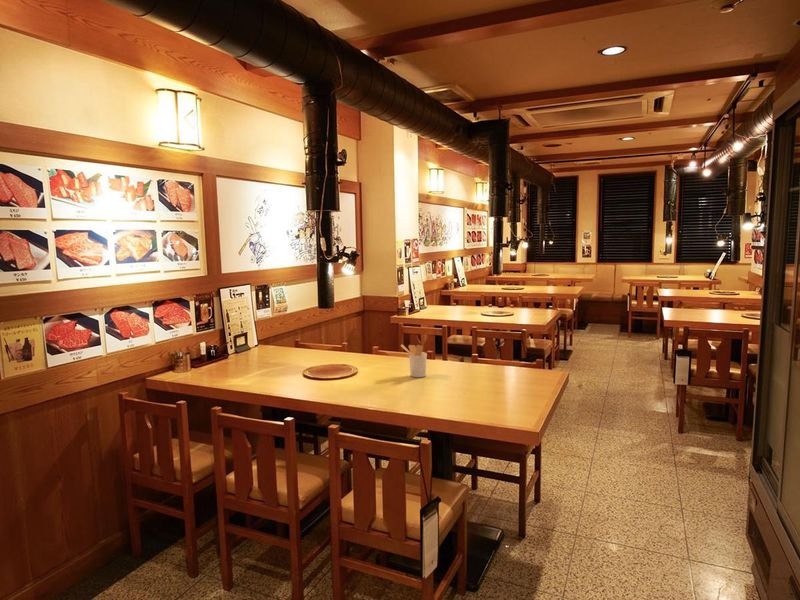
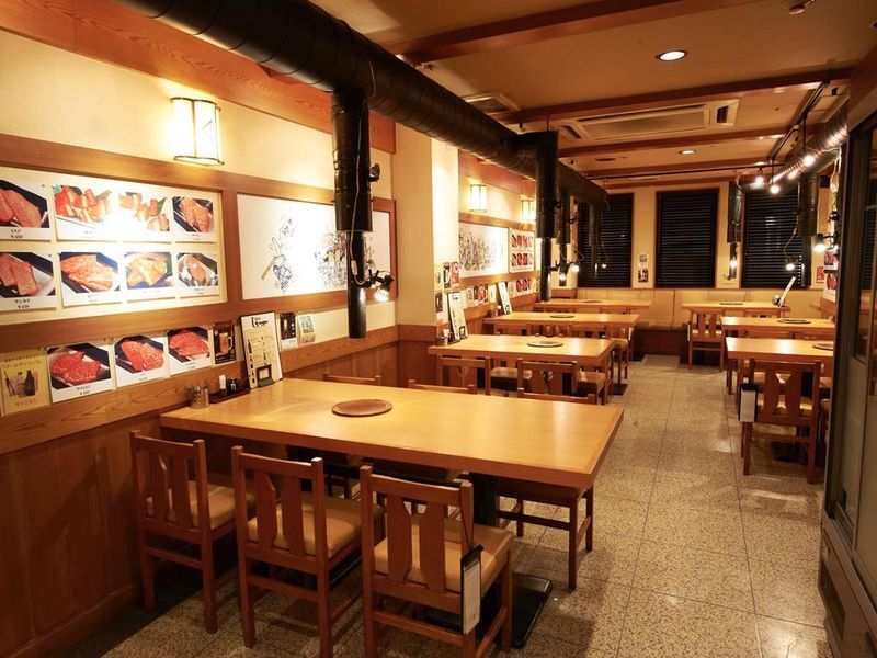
- utensil holder [400,343,428,378]
